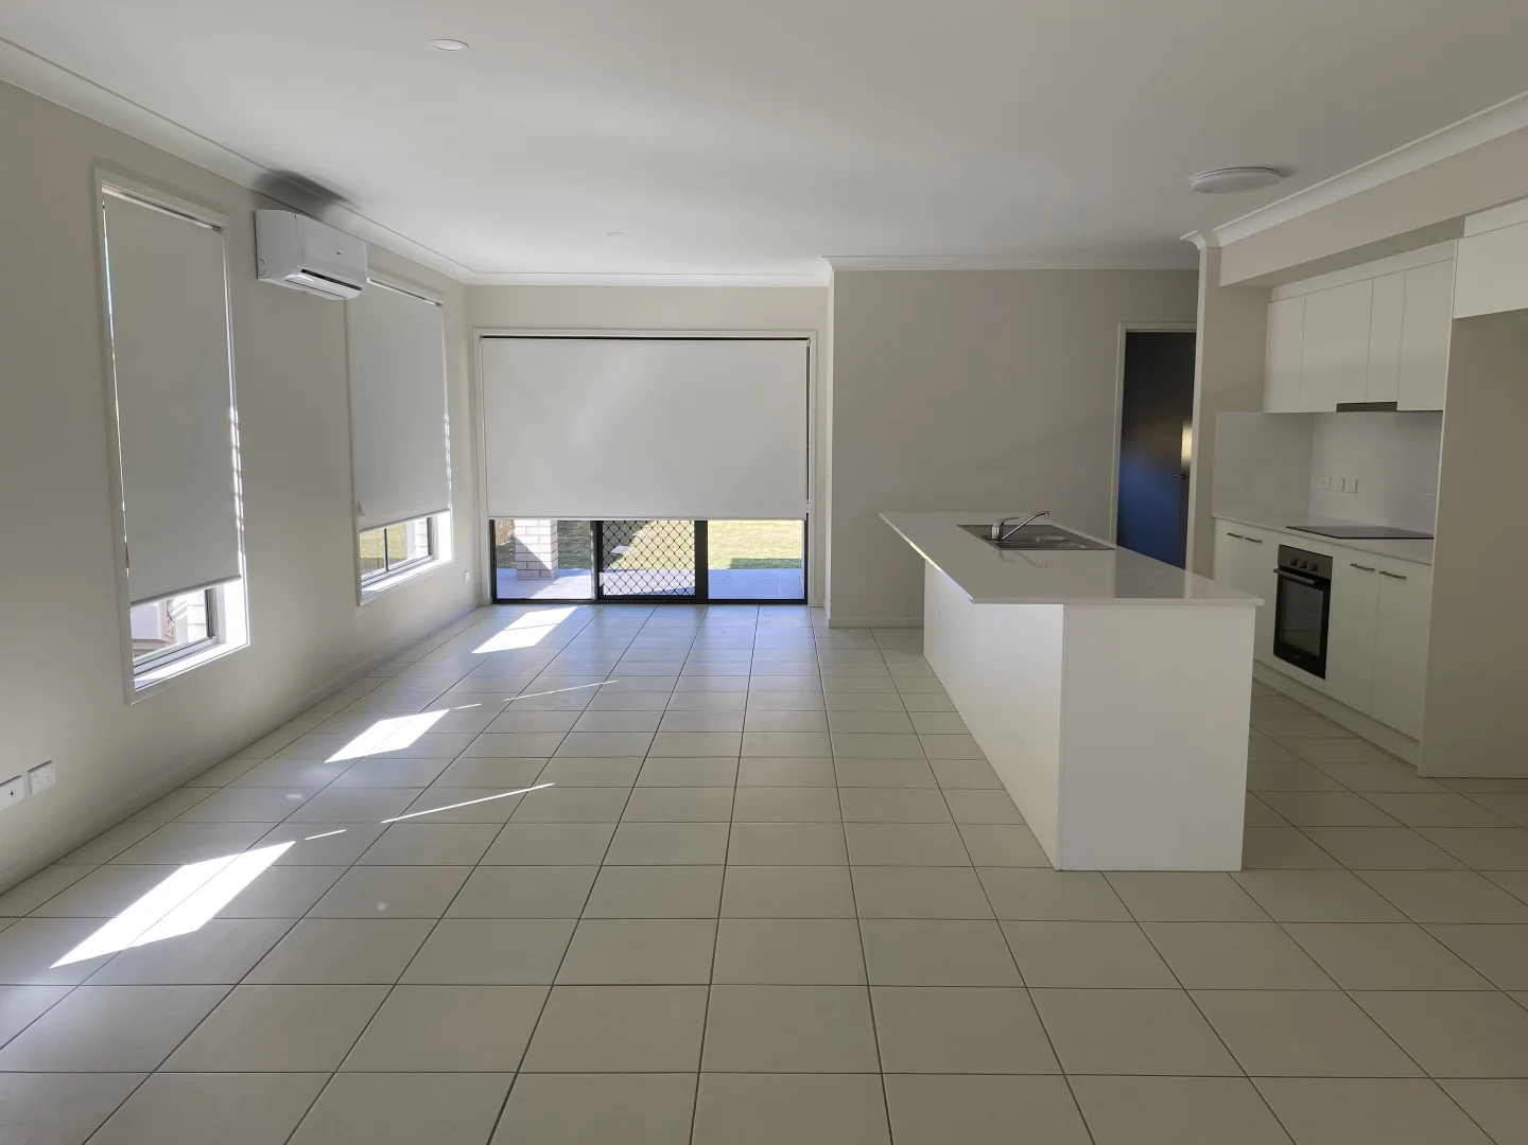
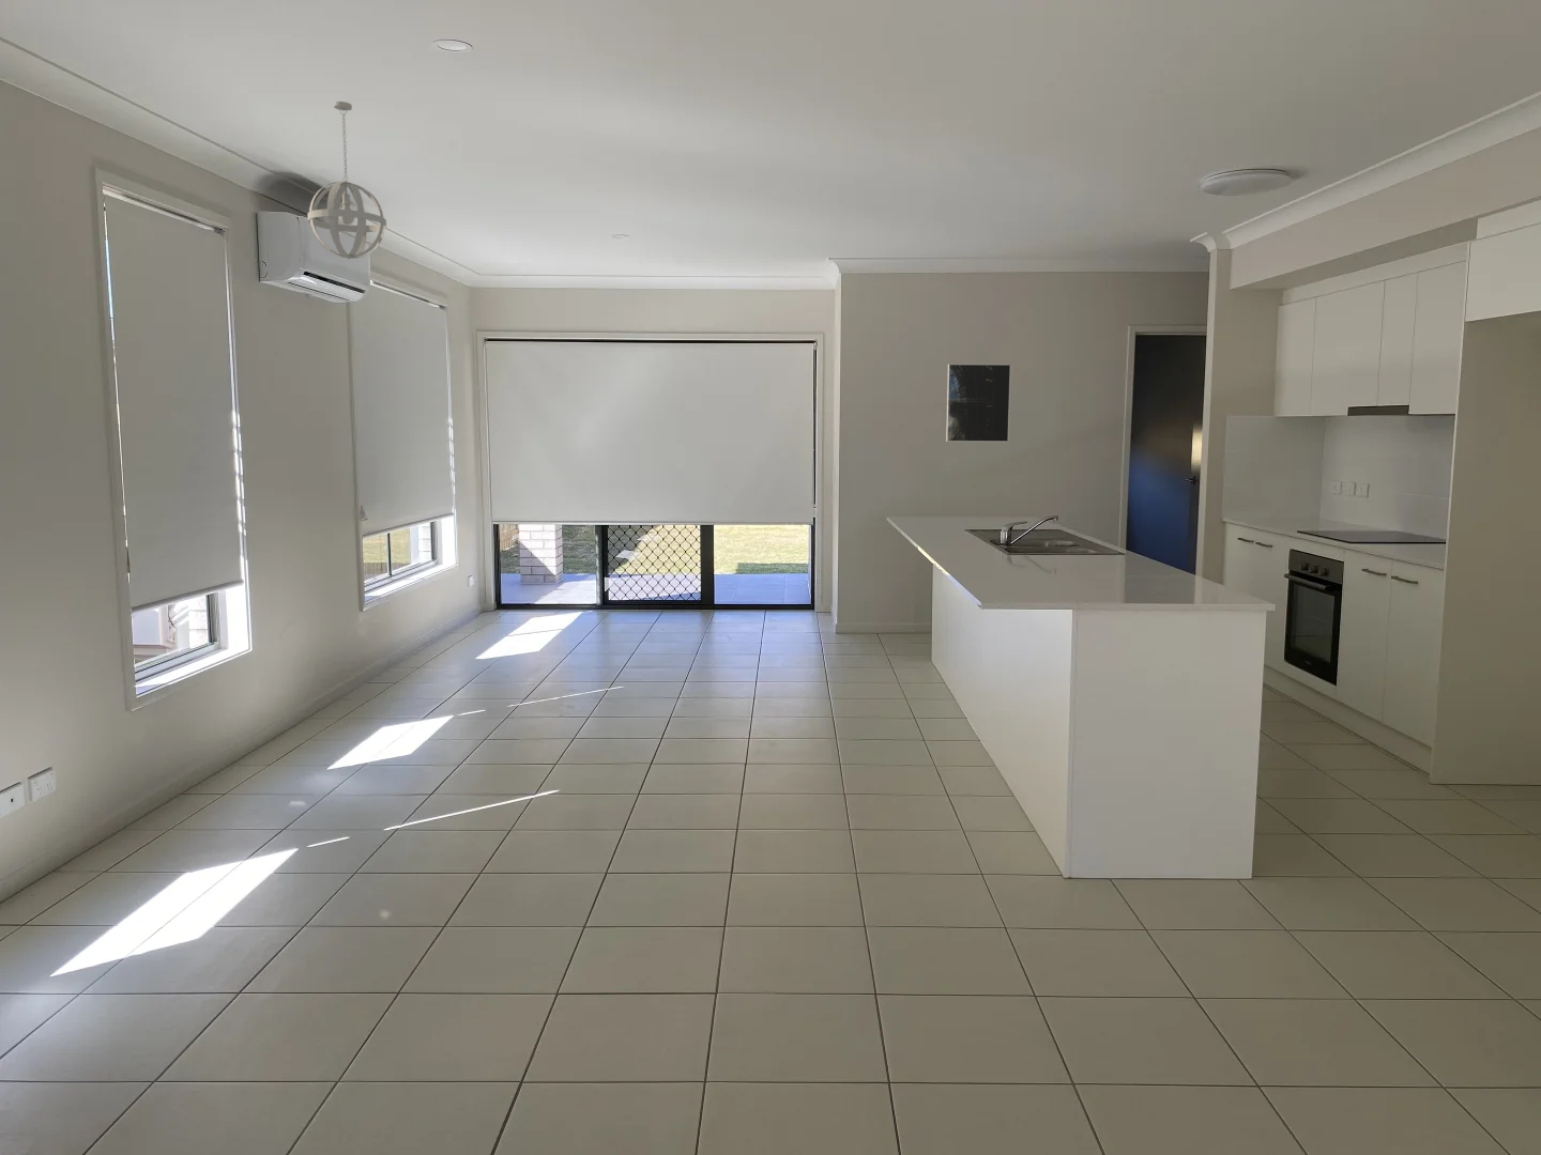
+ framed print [945,363,1011,443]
+ pendant light [307,101,387,260]
